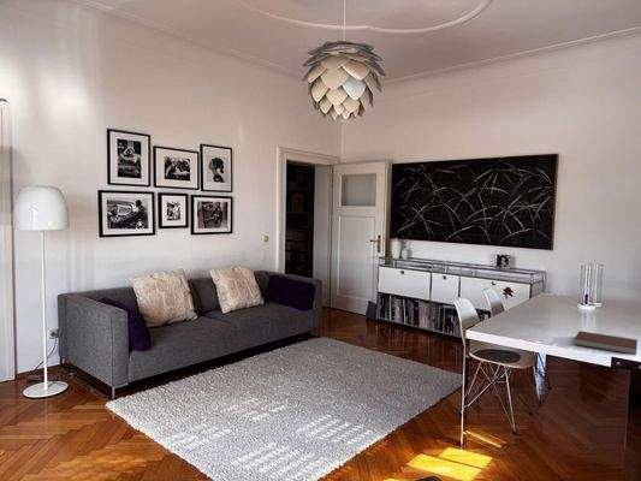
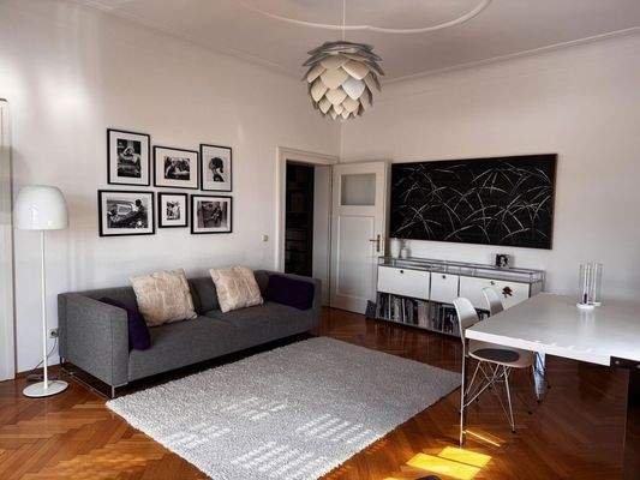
- notebook [574,329,639,356]
